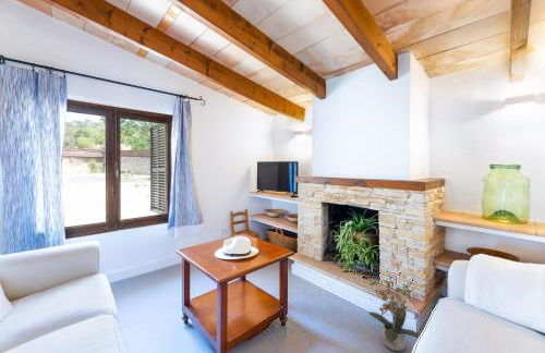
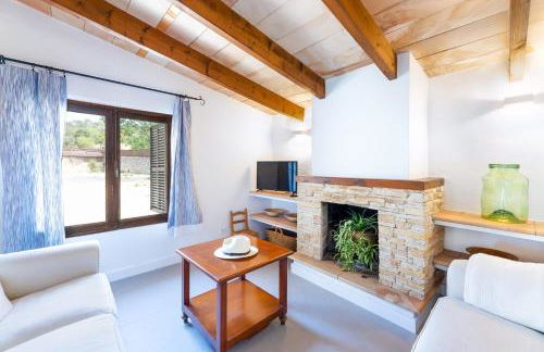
- potted plant [364,272,421,352]
